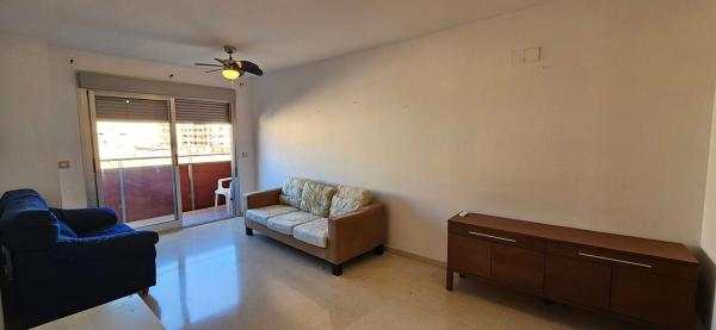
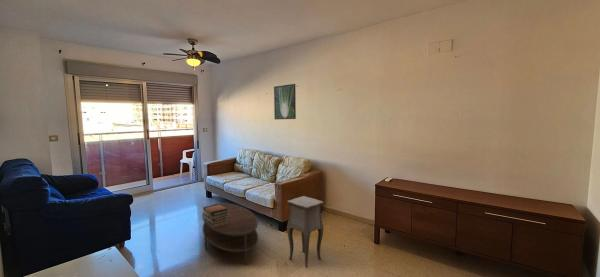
+ book stack [202,203,229,227]
+ coffee table [201,202,259,266]
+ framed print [273,83,297,120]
+ side table [283,195,325,268]
